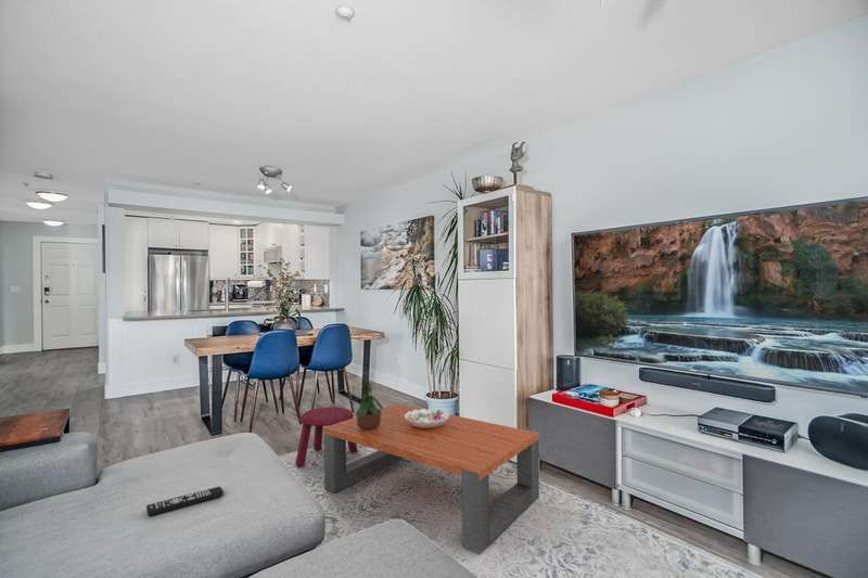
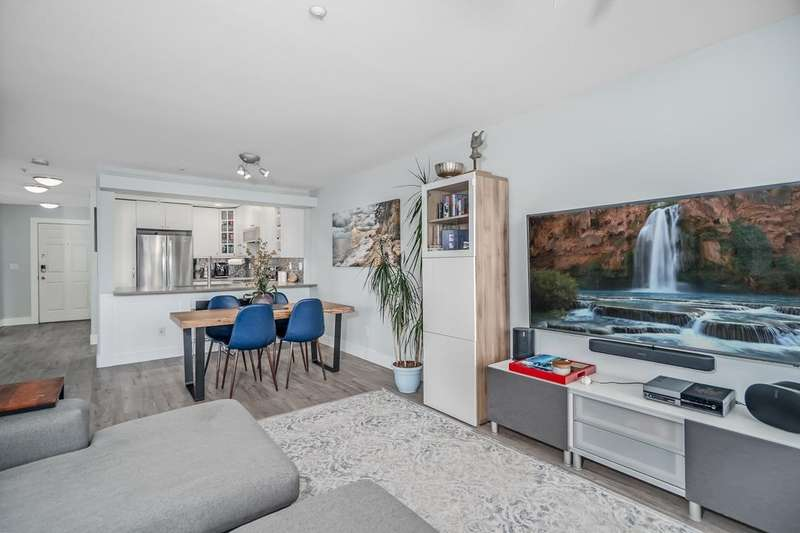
- decorative bowl [405,408,450,428]
- stool [294,406,359,467]
- coffee table [322,403,540,555]
- remote control [145,486,225,517]
- potted plant [349,370,384,432]
